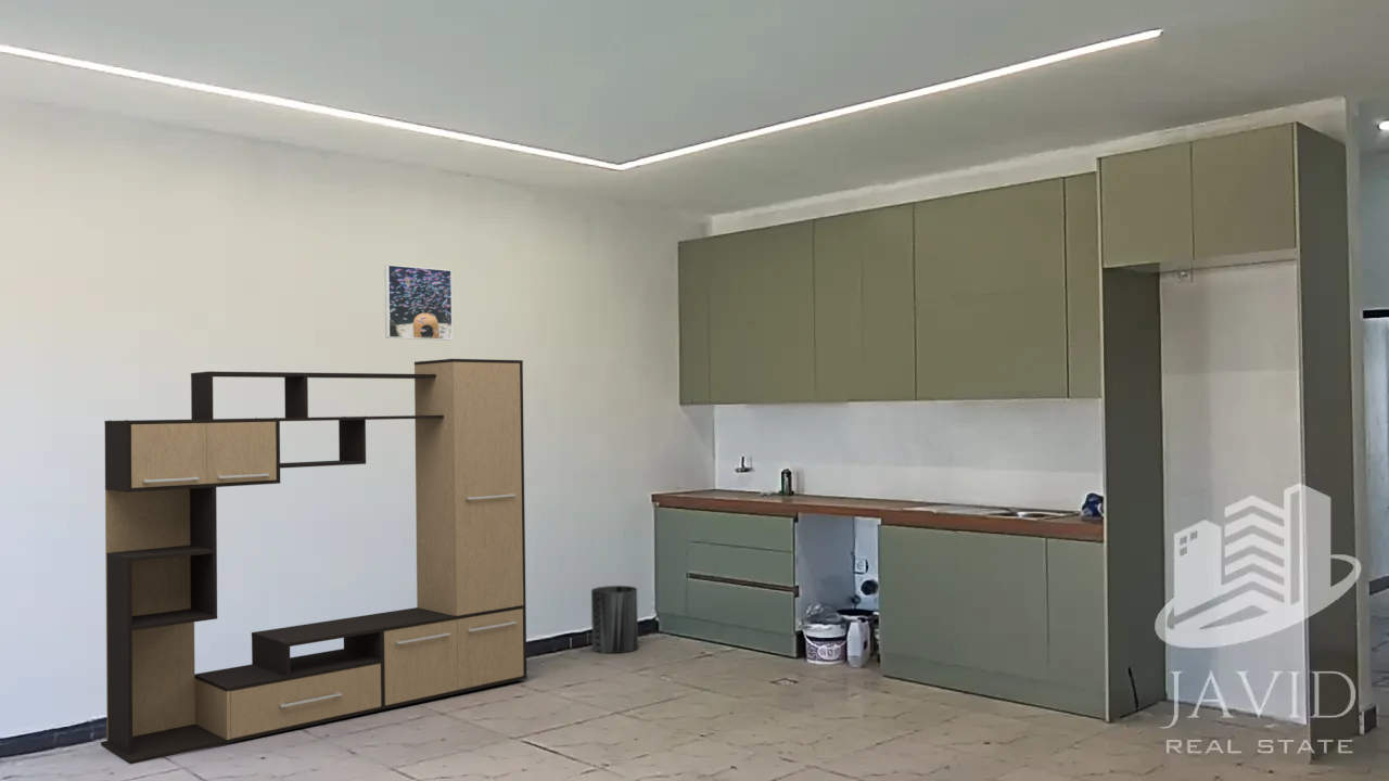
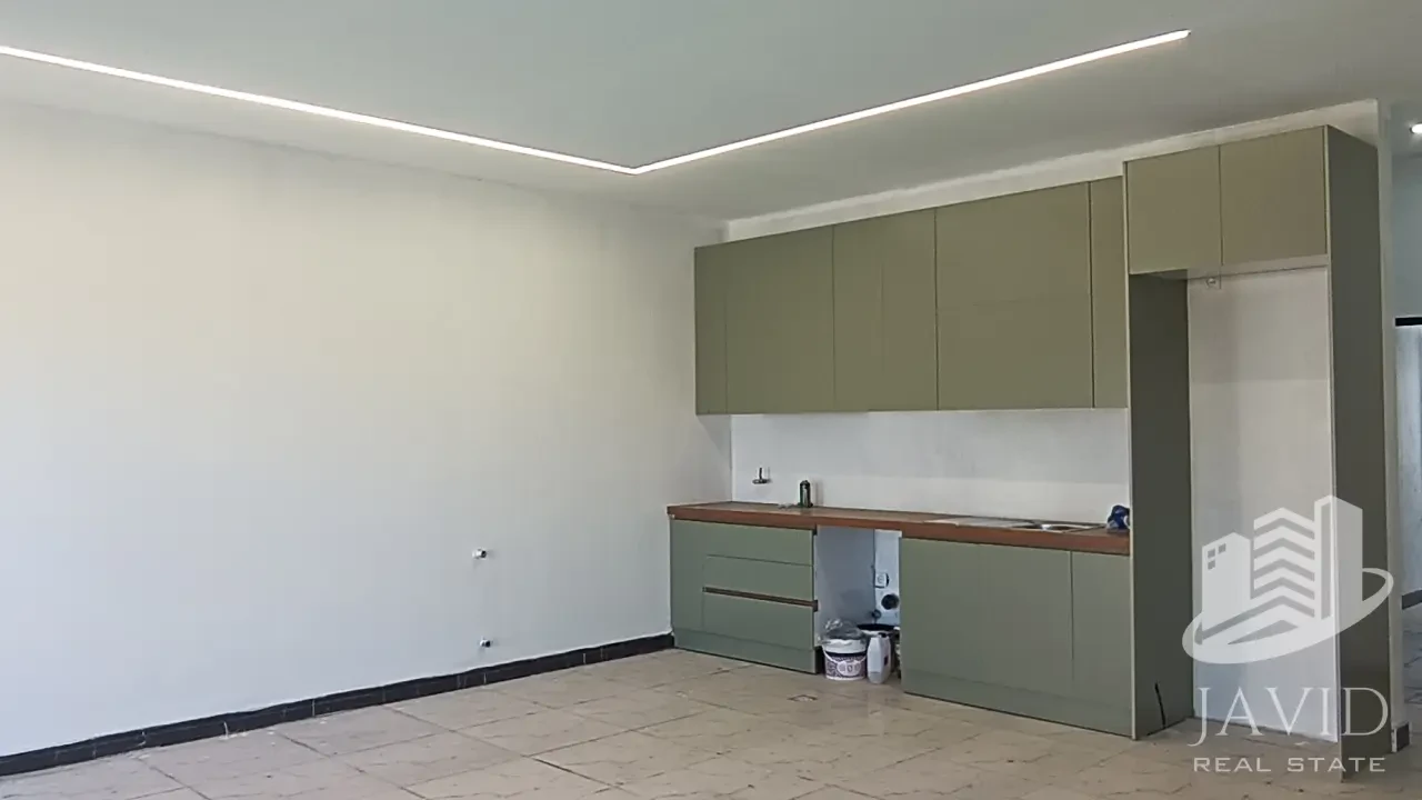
- media console [100,358,528,766]
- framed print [384,264,454,342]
- trash can [590,585,639,654]
